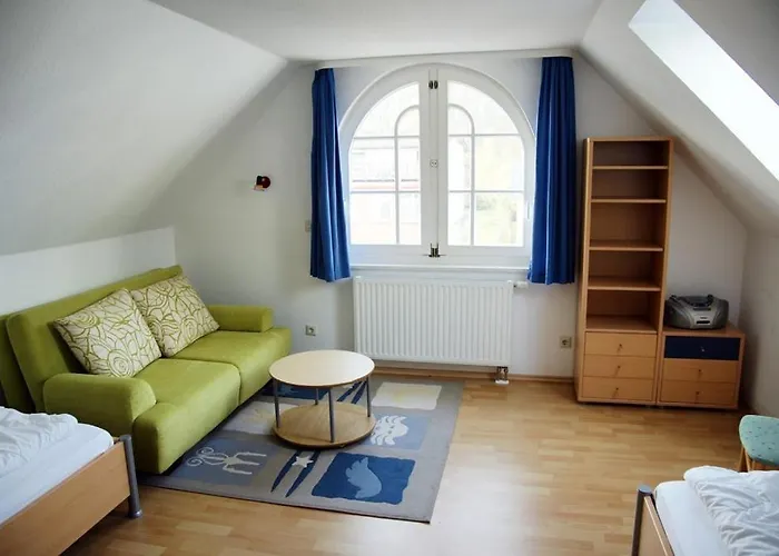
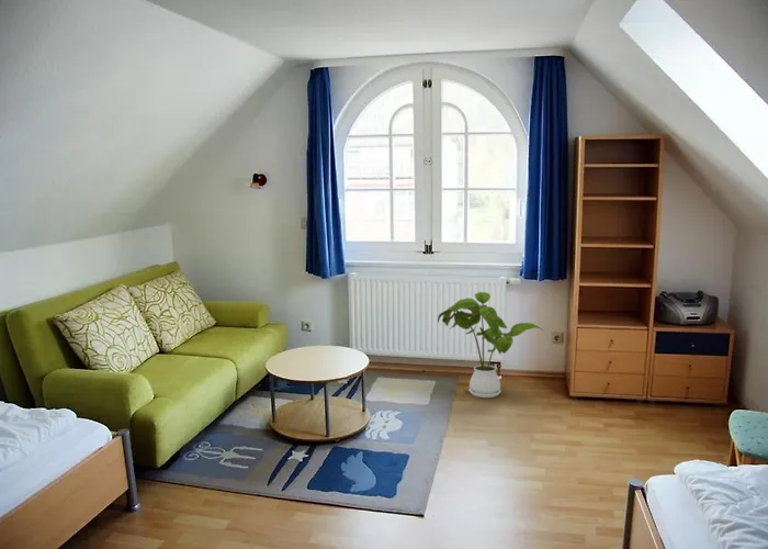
+ house plant [437,291,545,399]
